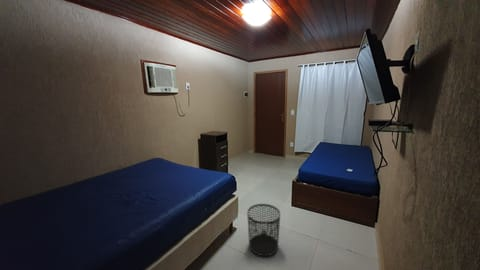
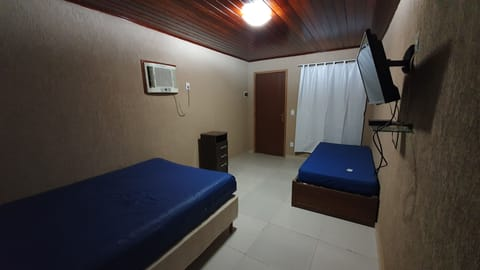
- waste bin [246,203,281,257]
